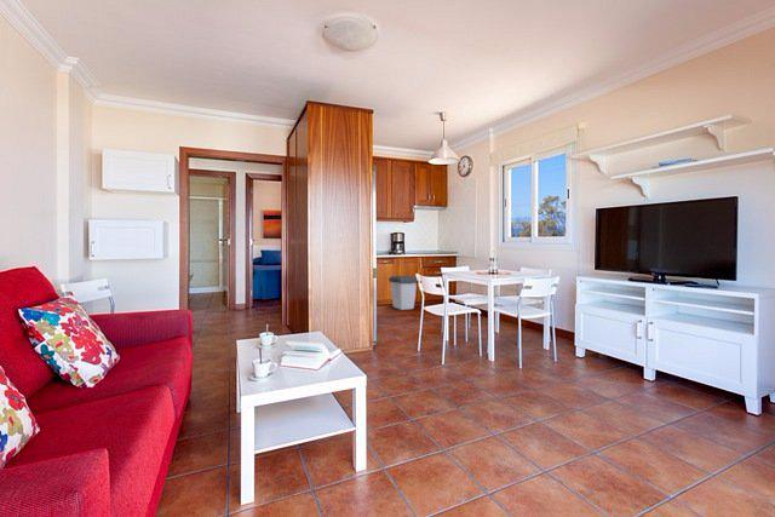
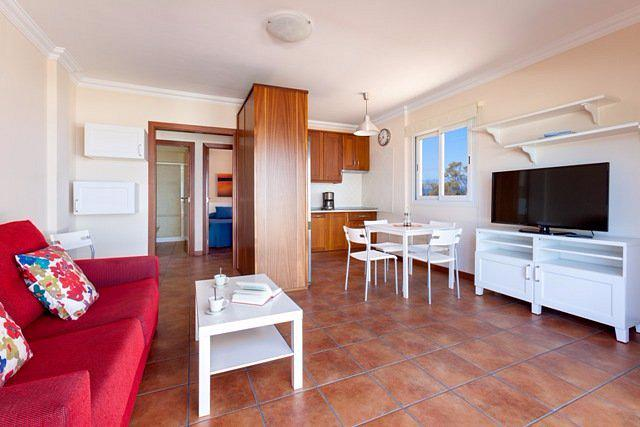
- trash can [388,275,419,311]
